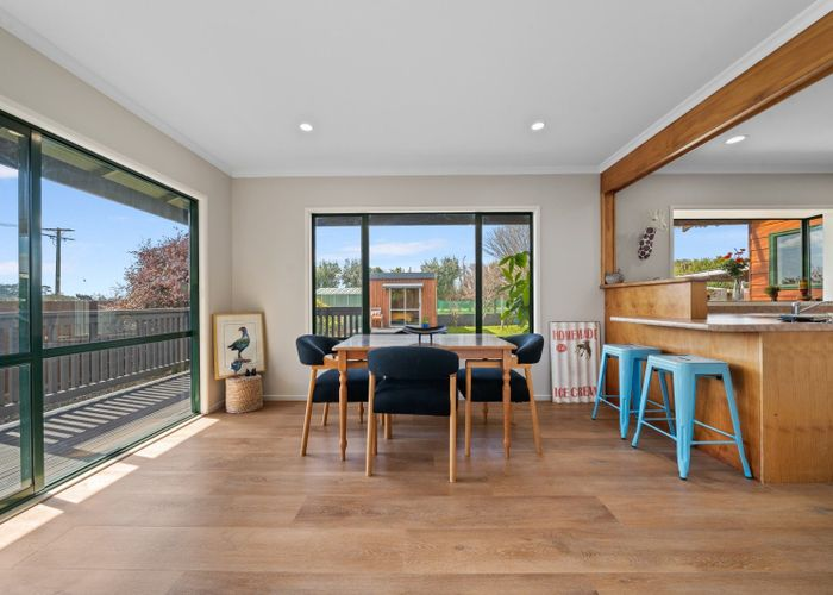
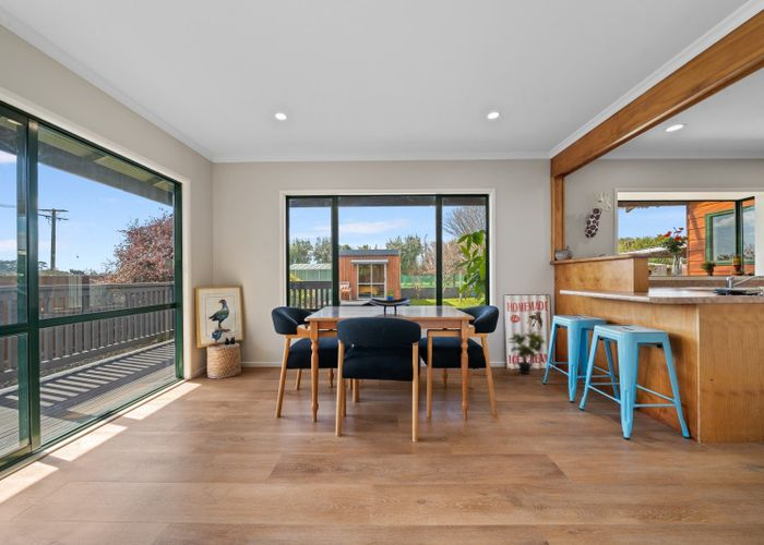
+ potted plant [508,328,547,375]
